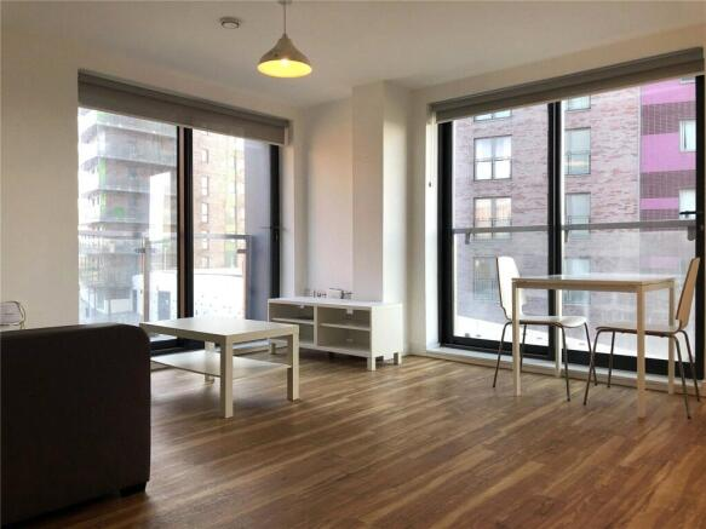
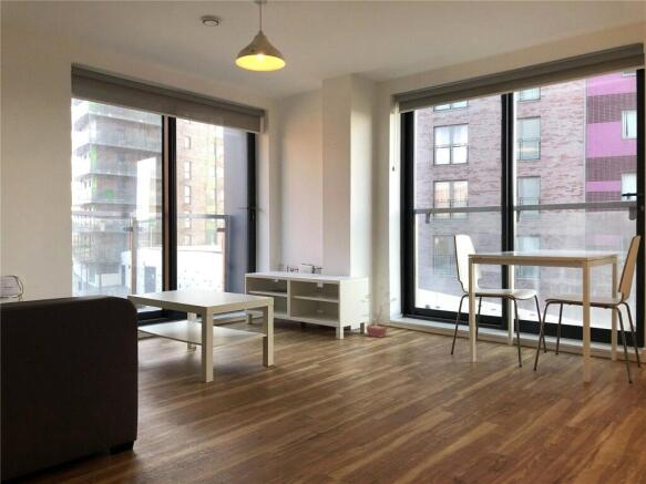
+ potted plant [360,286,398,339]
